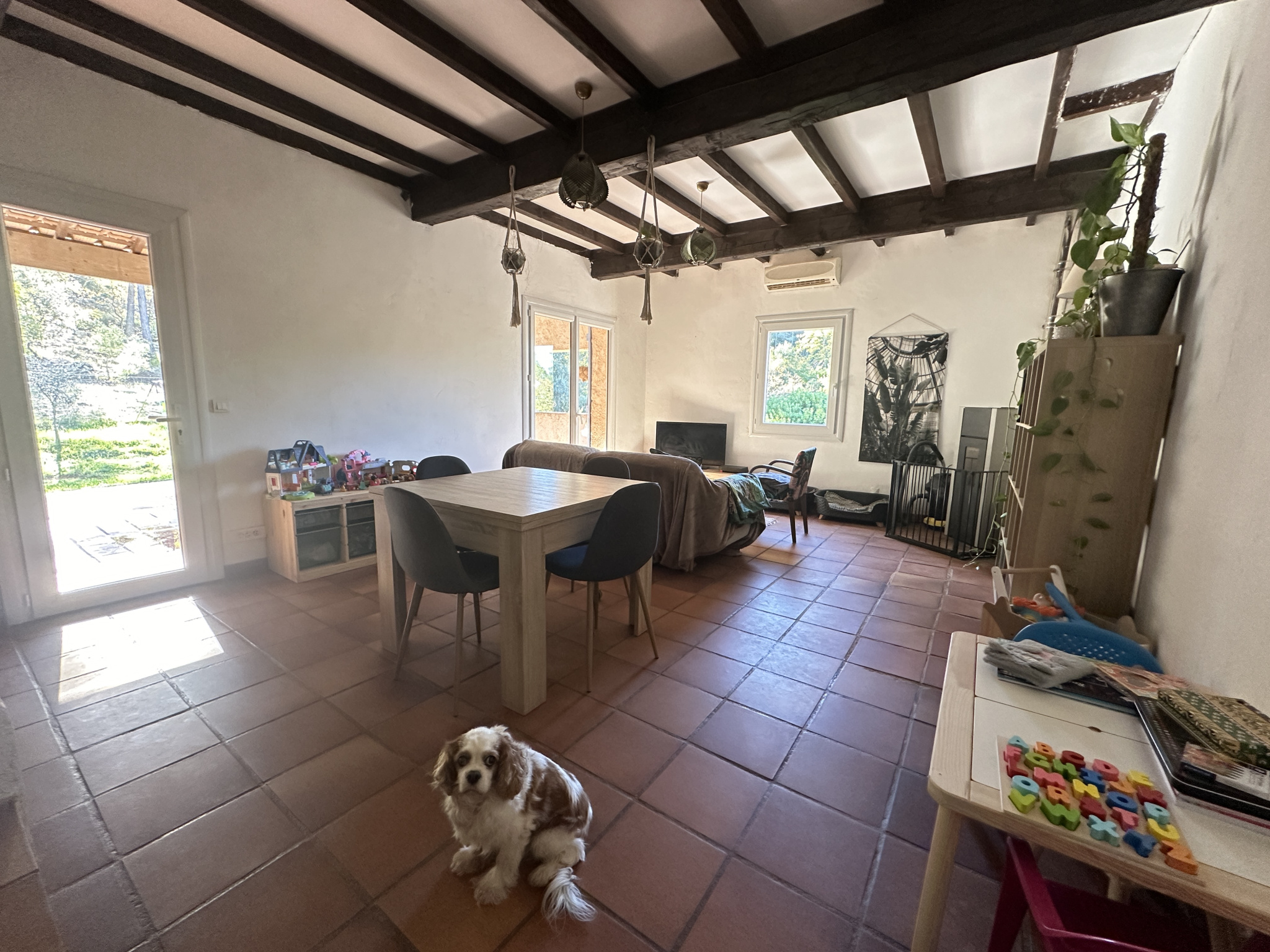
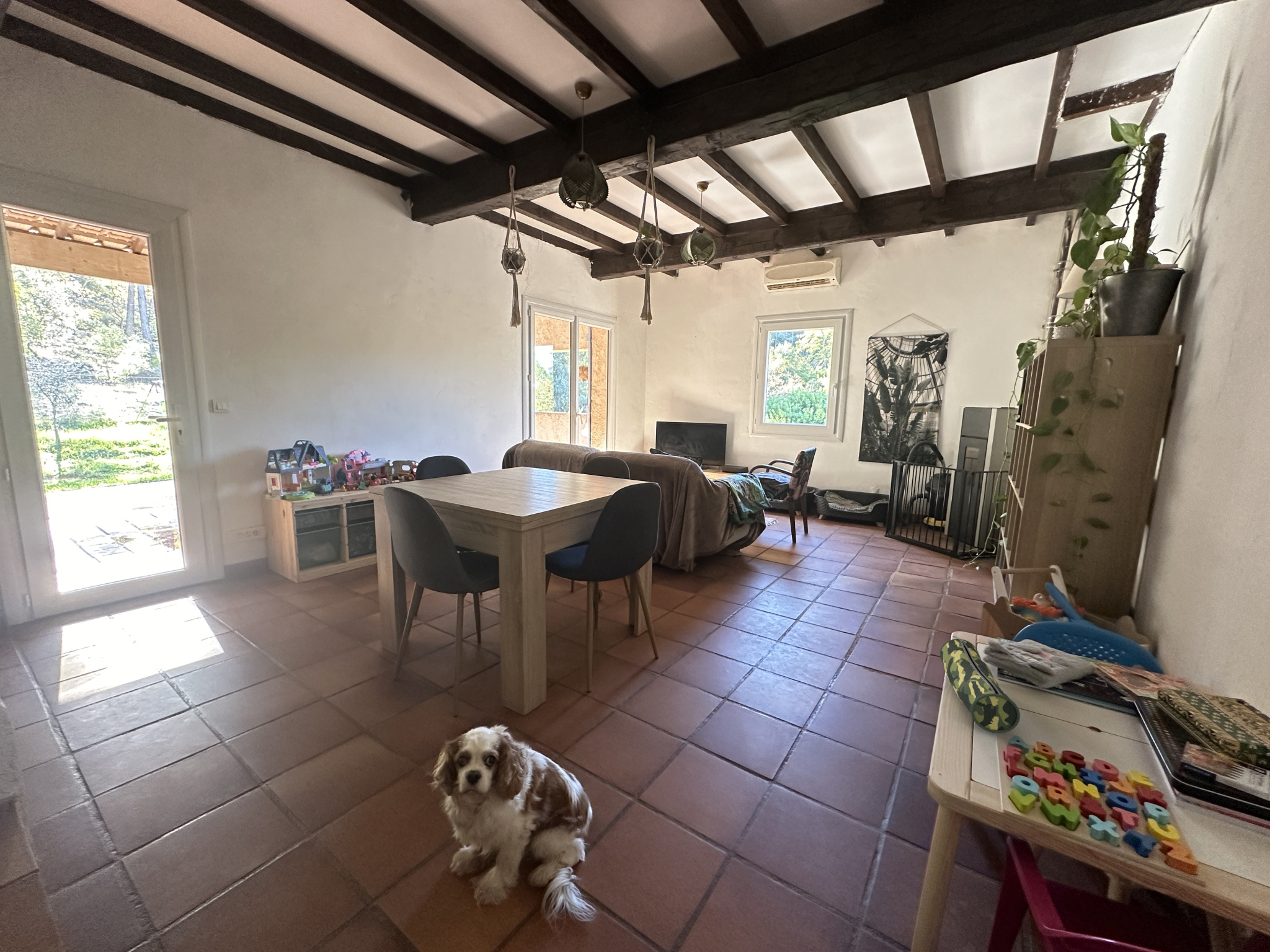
+ pencil case [939,635,1021,734]
